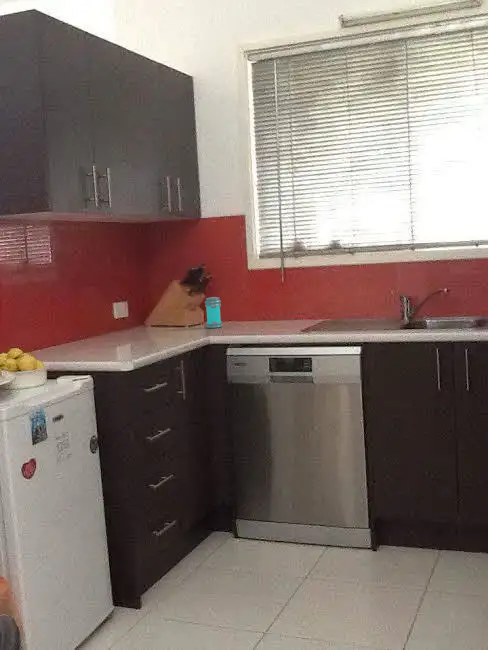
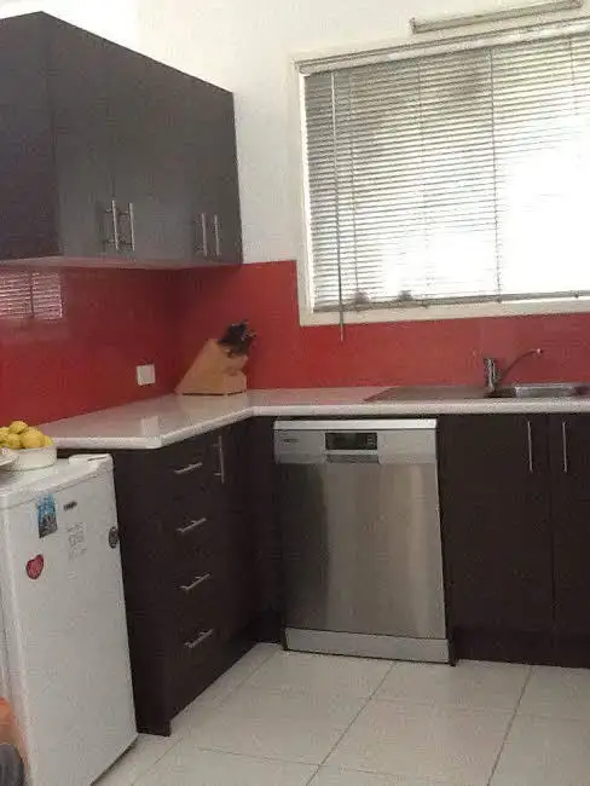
- jar [204,296,223,329]
